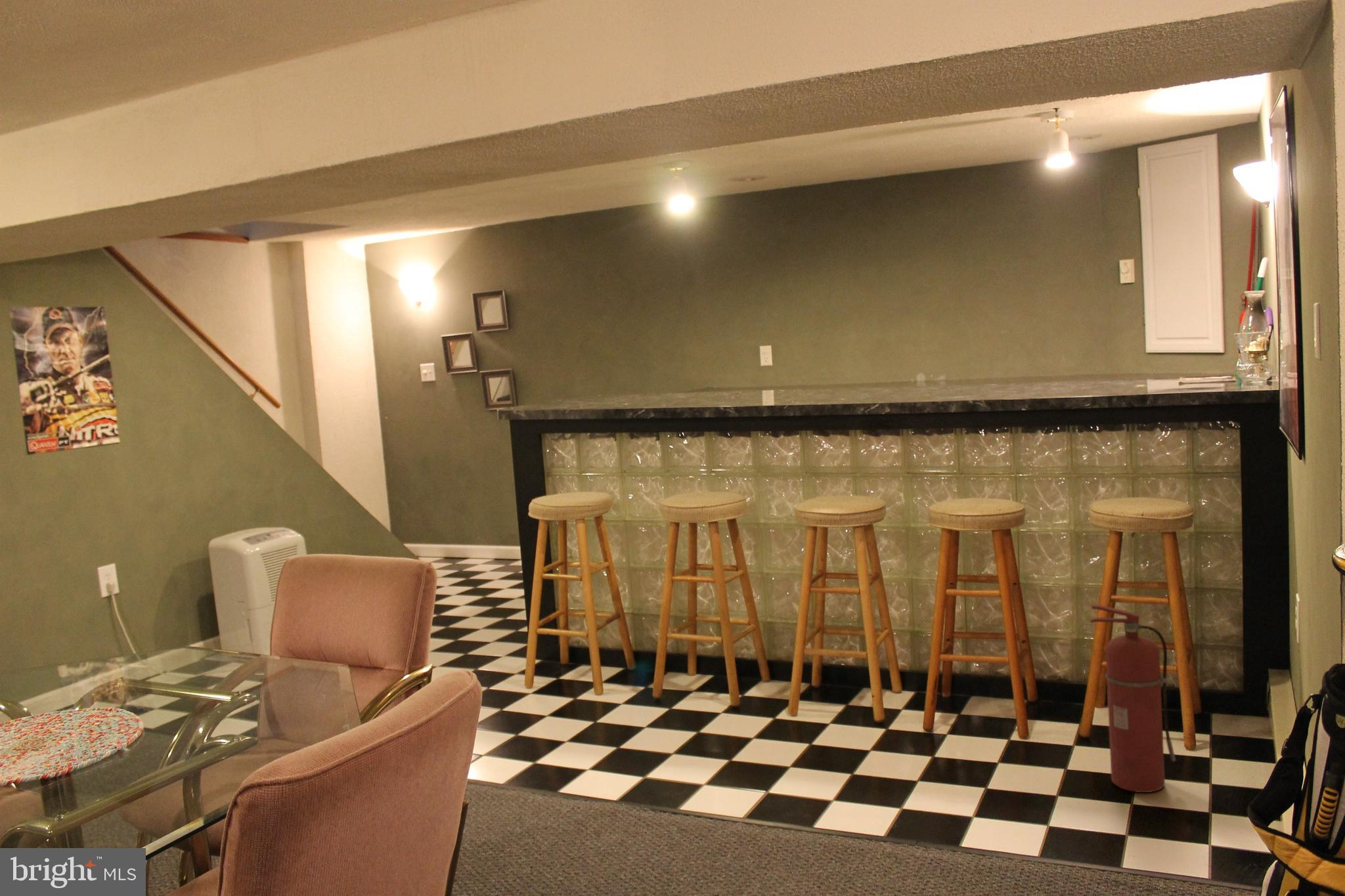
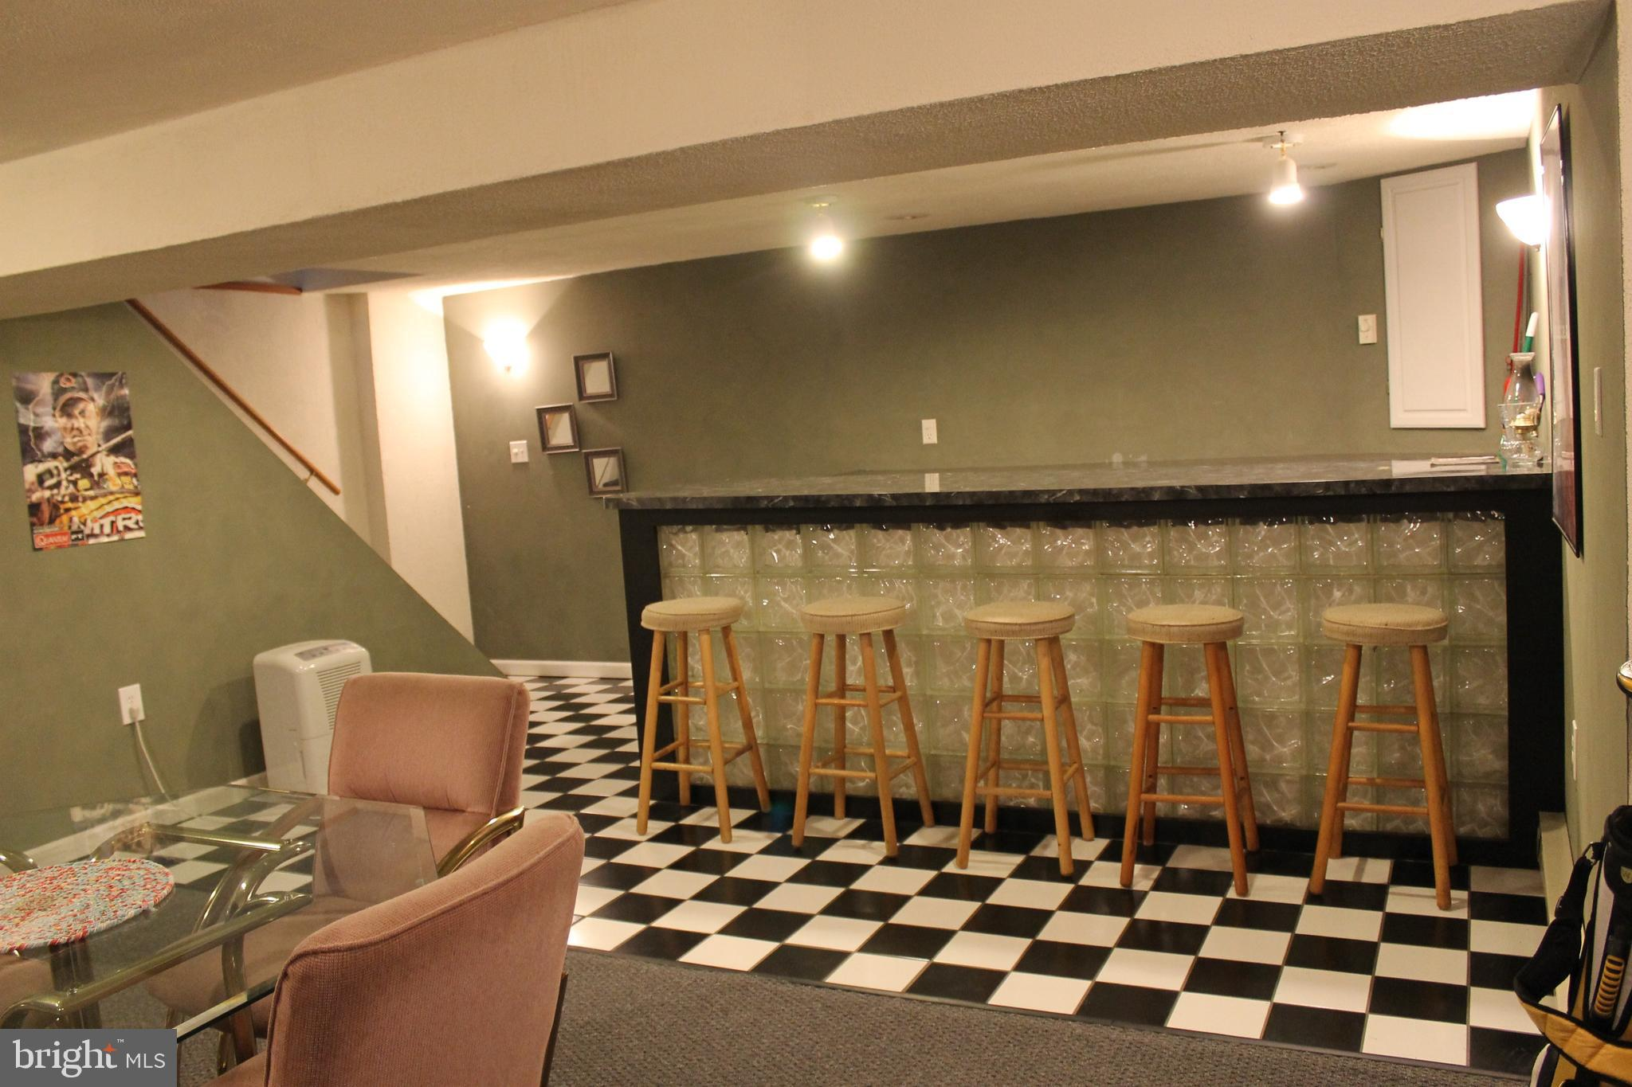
- fire extinguisher [1090,604,1176,793]
